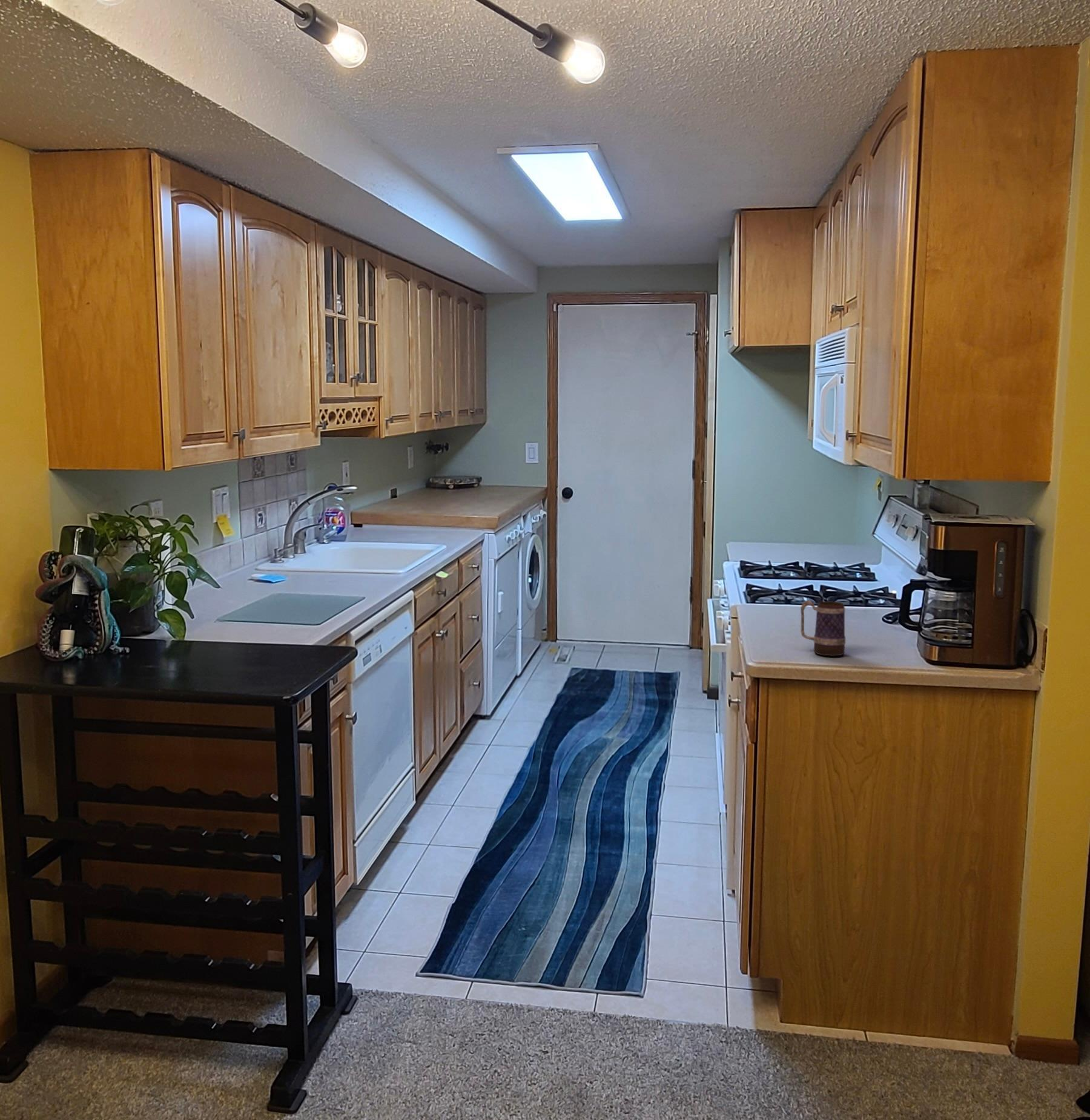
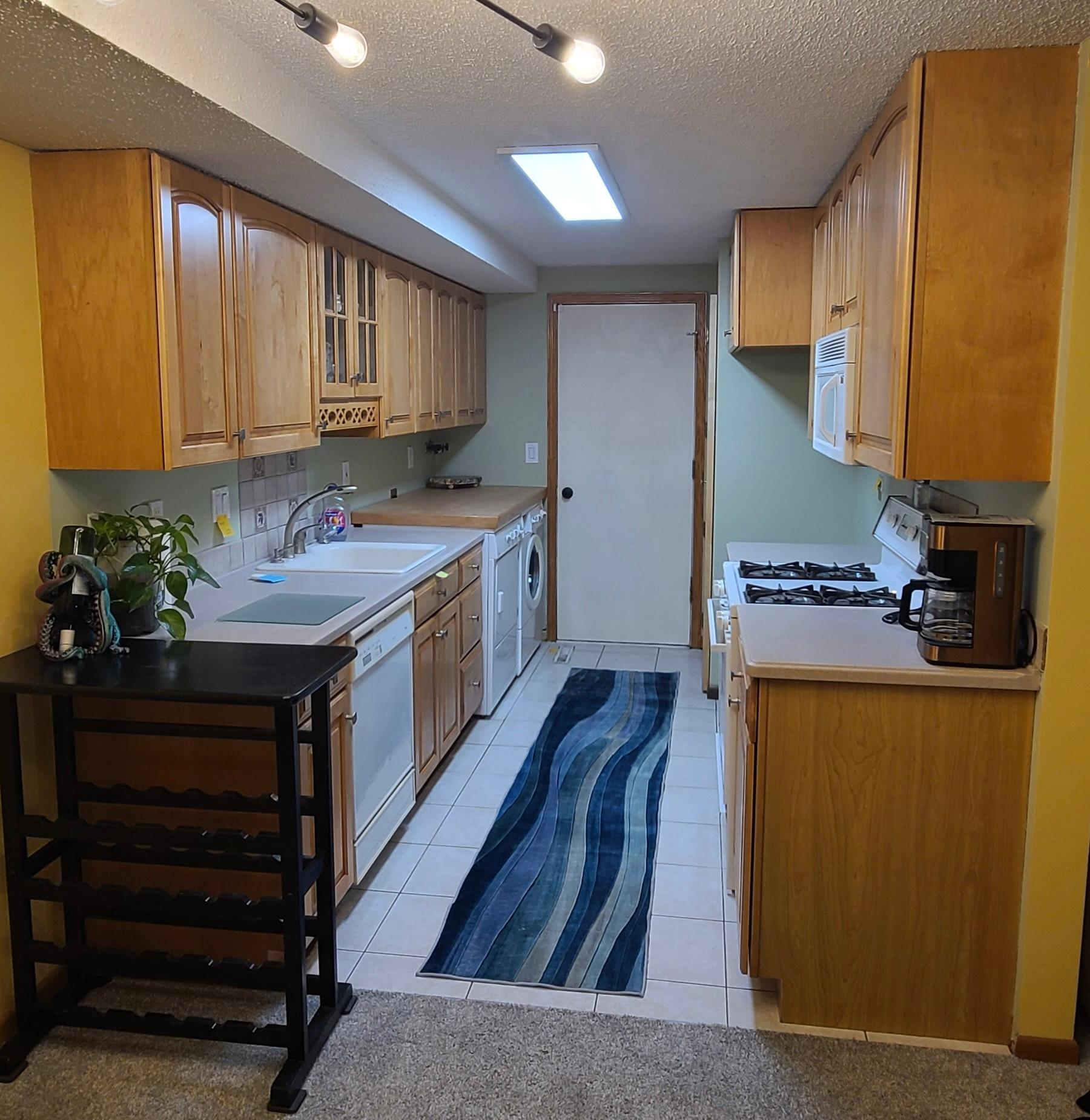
- mug [800,600,846,657]
